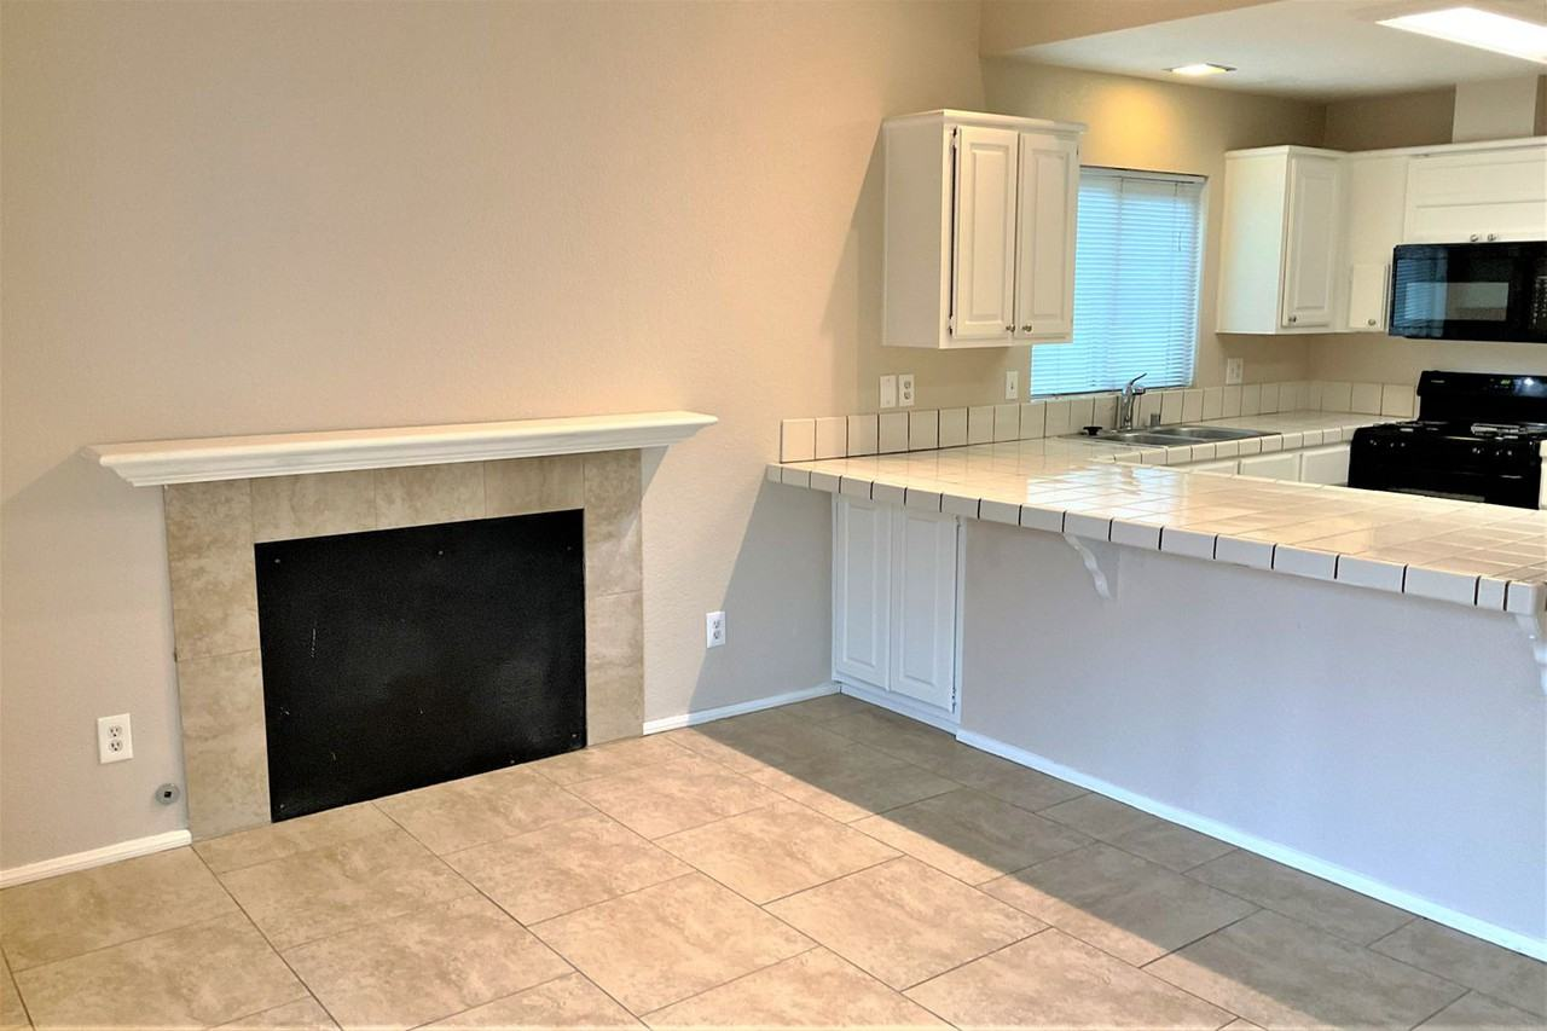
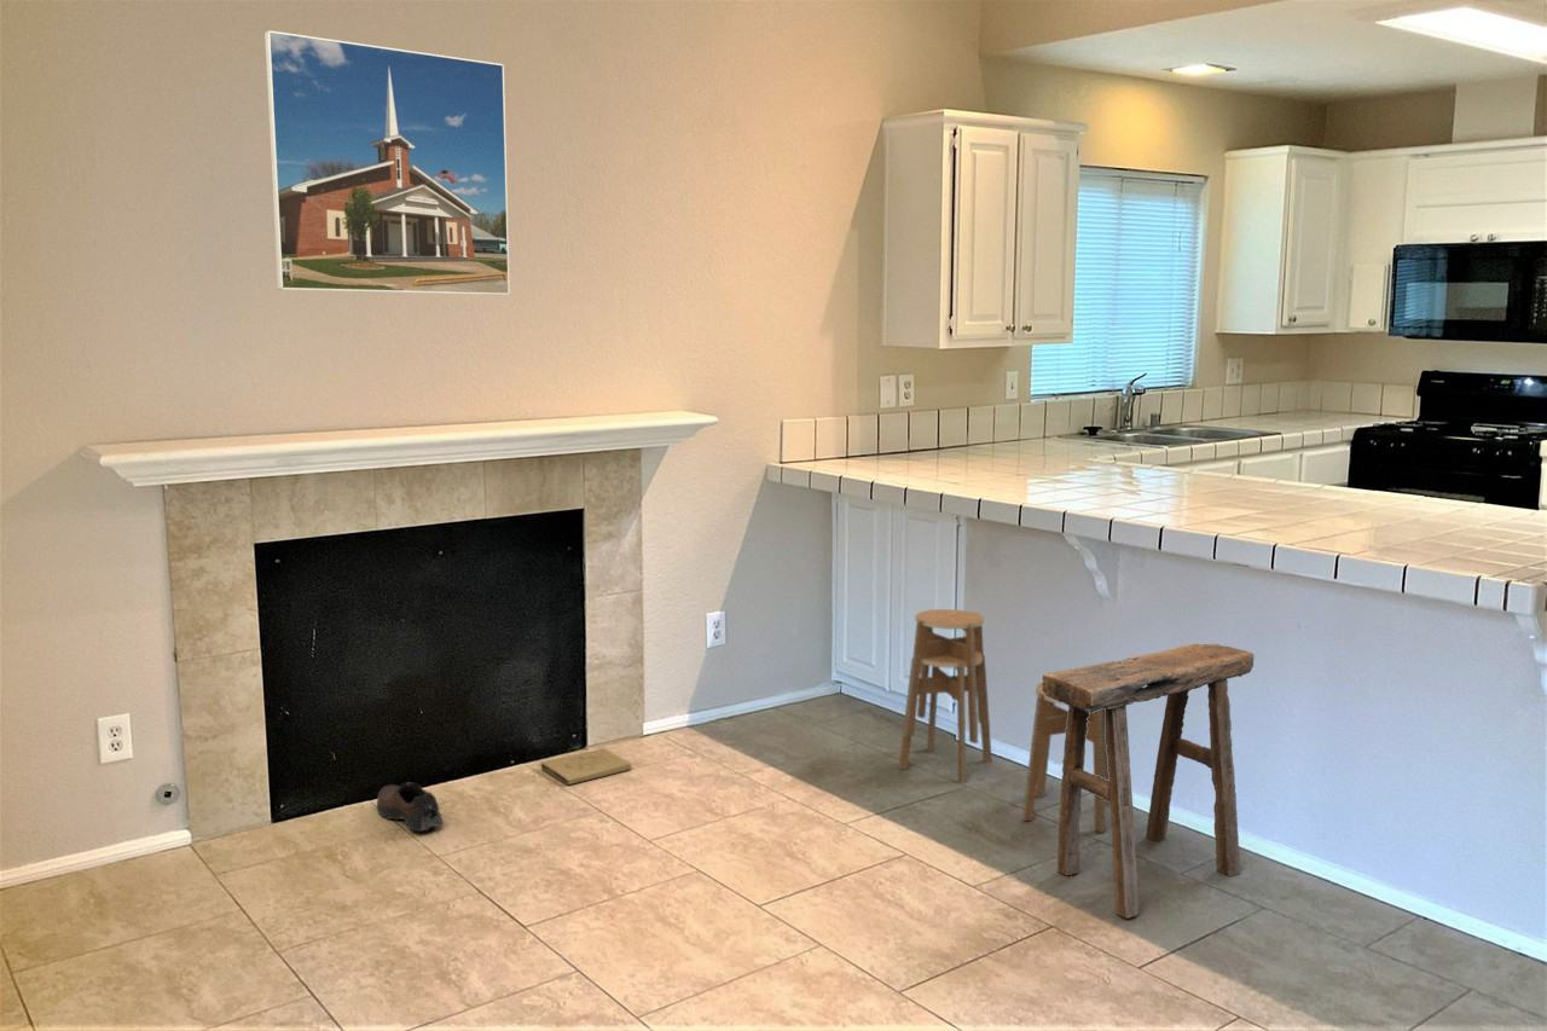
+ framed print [263,29,511,296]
+ box [539,747,632,786]
+ stool [1041,643,1255,920]
+ stool [898,608,1111,834]
+ shoe [376,782,444,833]
